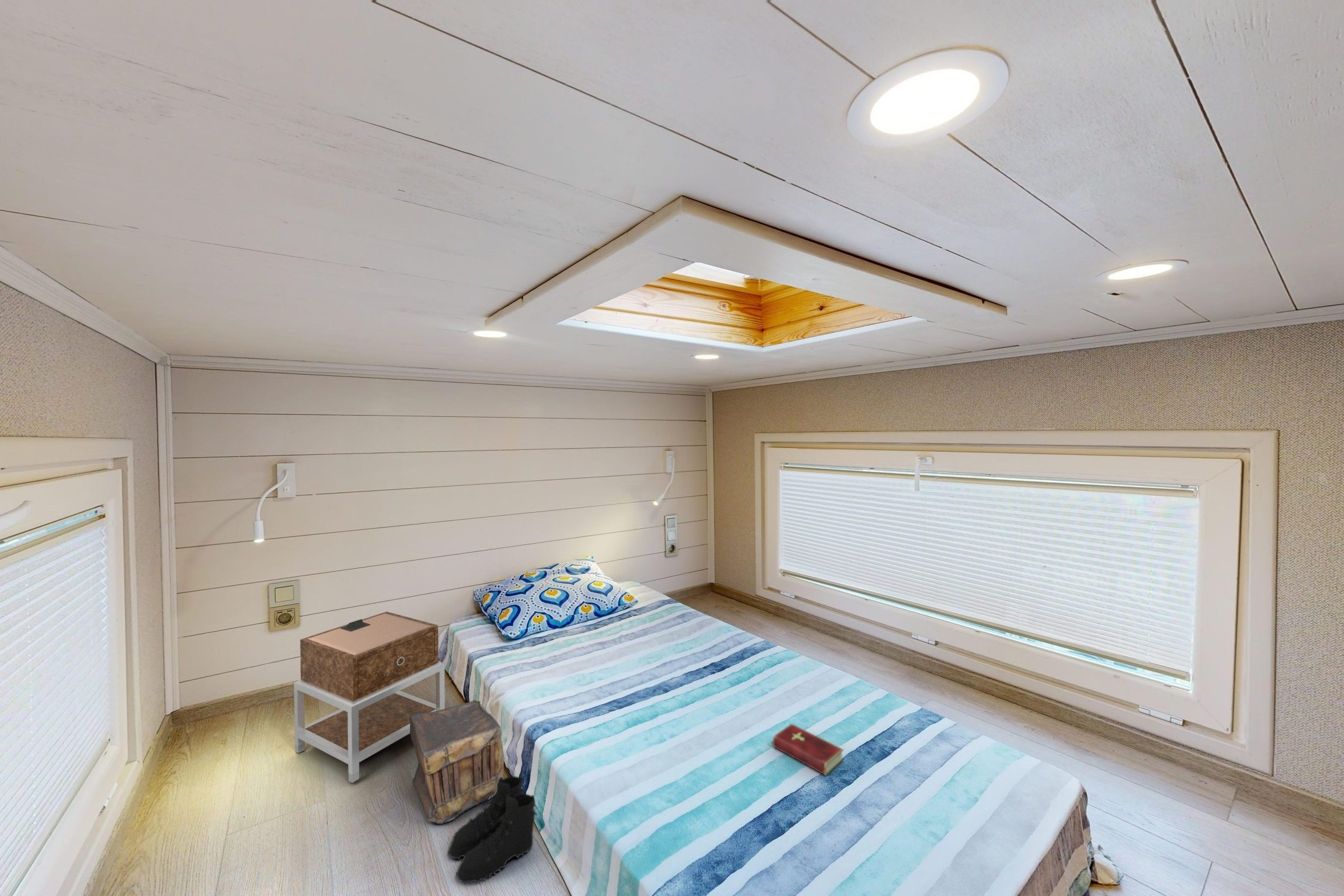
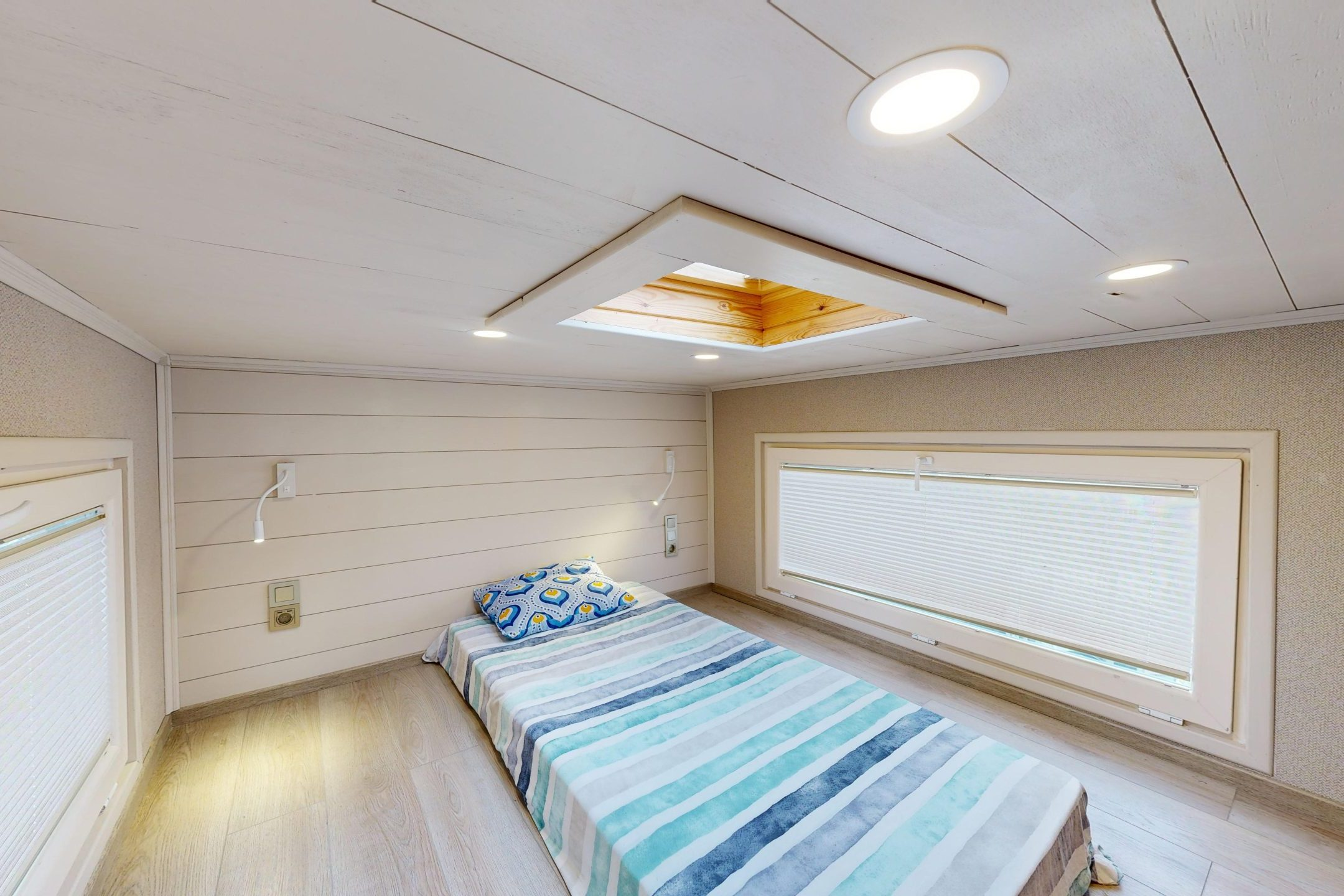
- boots [447,775,538,884]
- nightstand [293,611,446,783]
- pouch [409,699,505,824]
- hardcover book [772,723,844,777]
